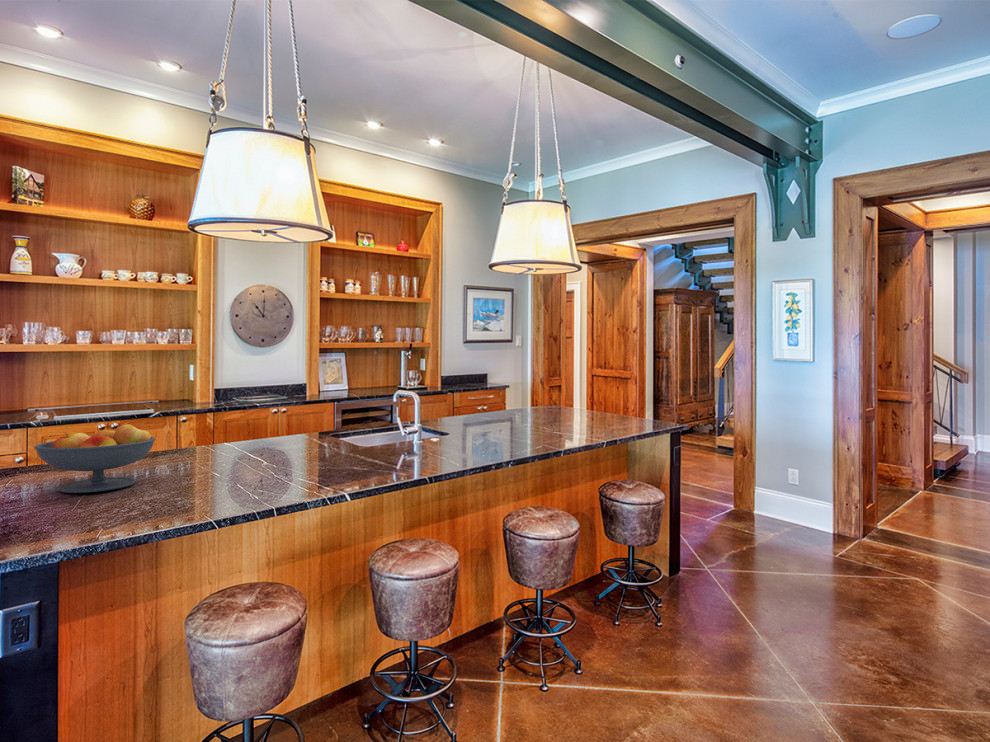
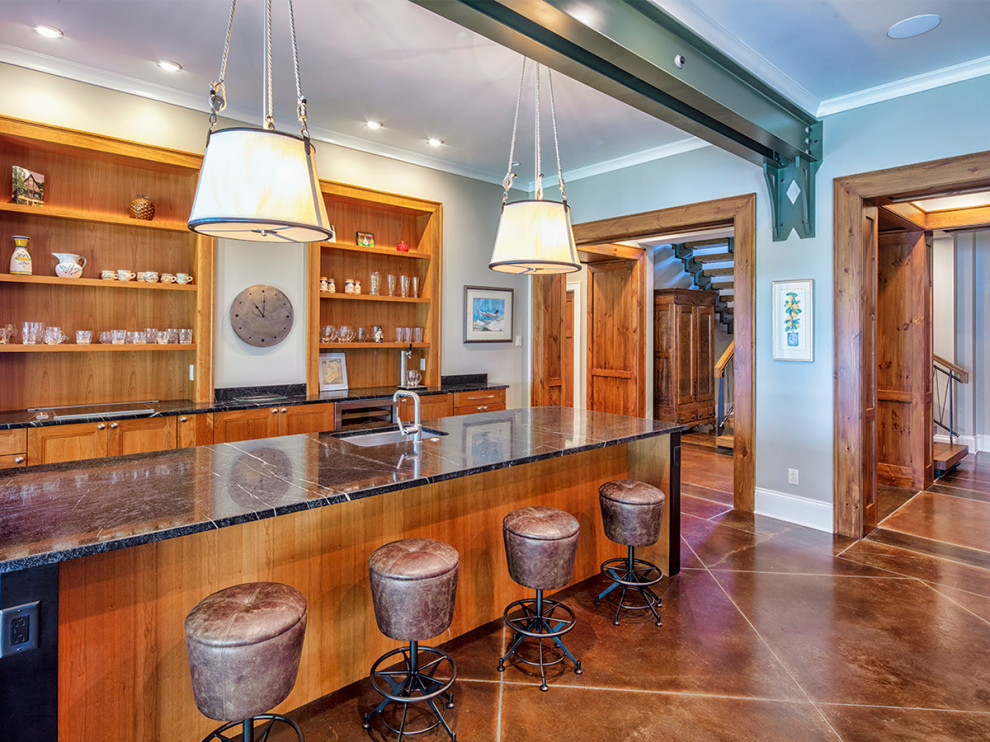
- fruit bowl [33,422,156,494]
